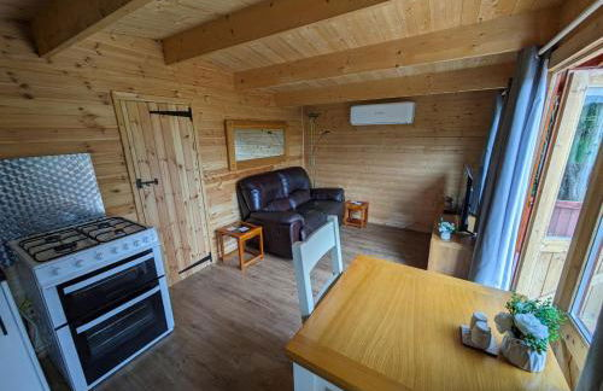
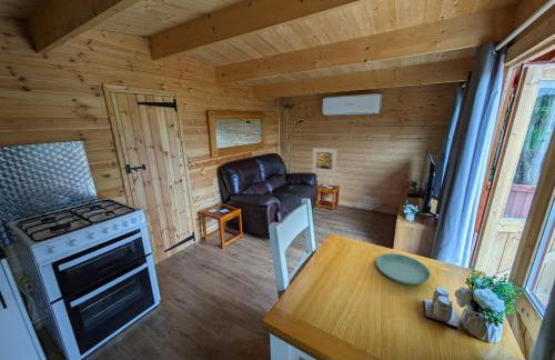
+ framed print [312,147,337,174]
+ saucer [375,252,432,286]
